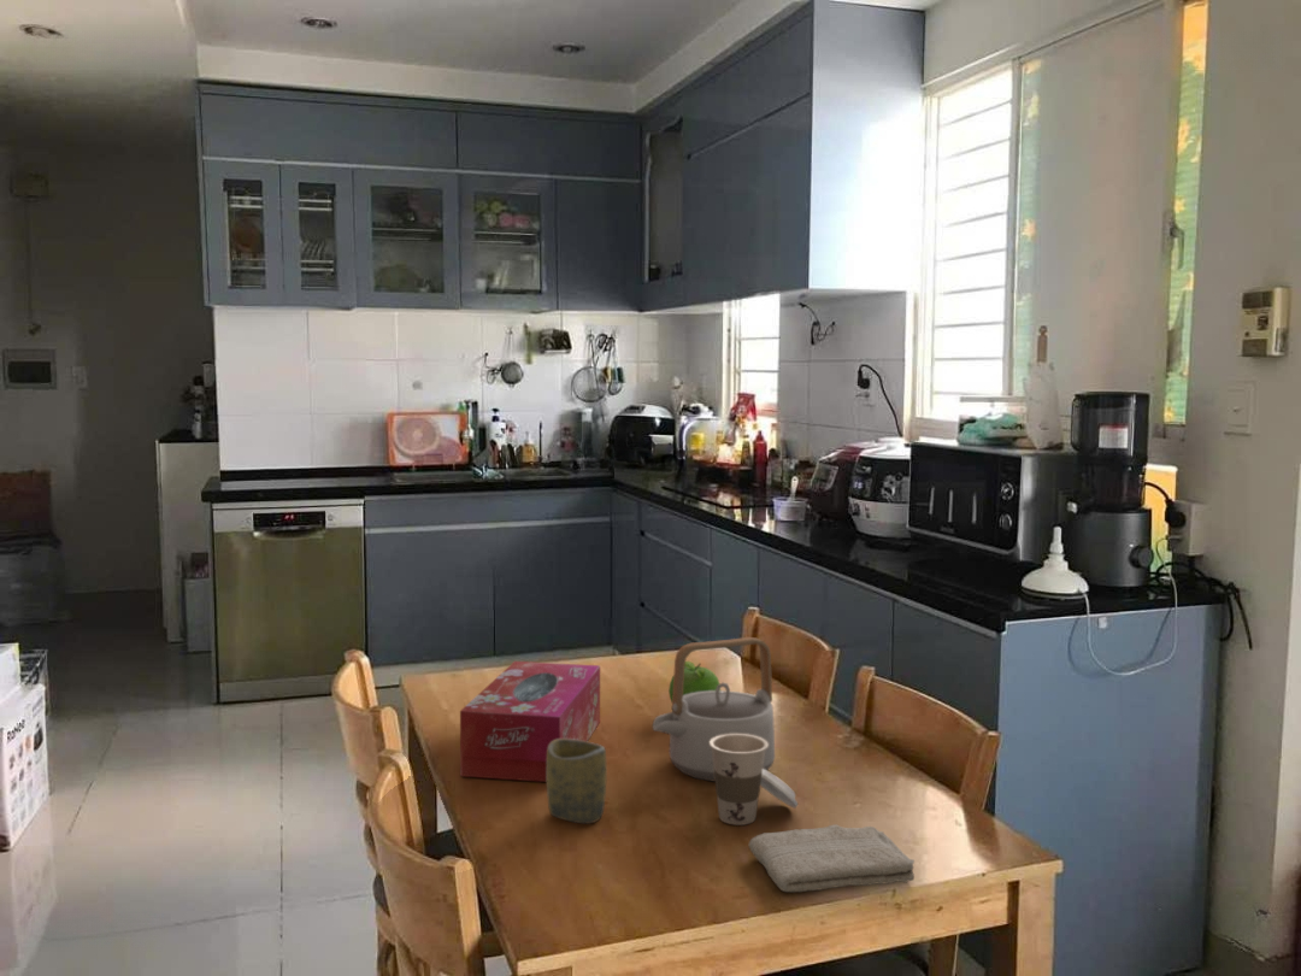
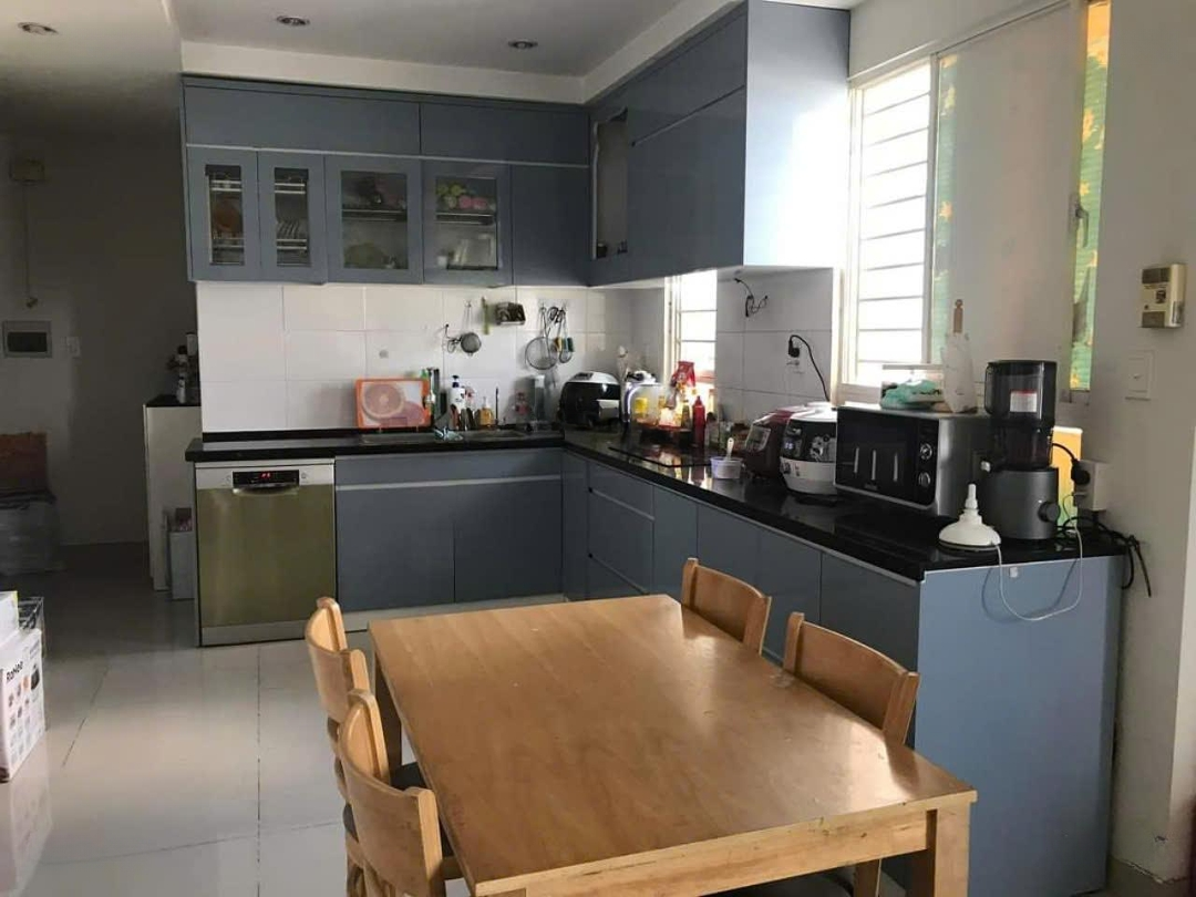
- teapot [652,636,776,783]
- washcloth [748,824,916,893]
- fruit [667,660,720,704]
- tissue box [459,660,601,783]
- cup [546,739,607,824]
- cup [710,734,799,827]
